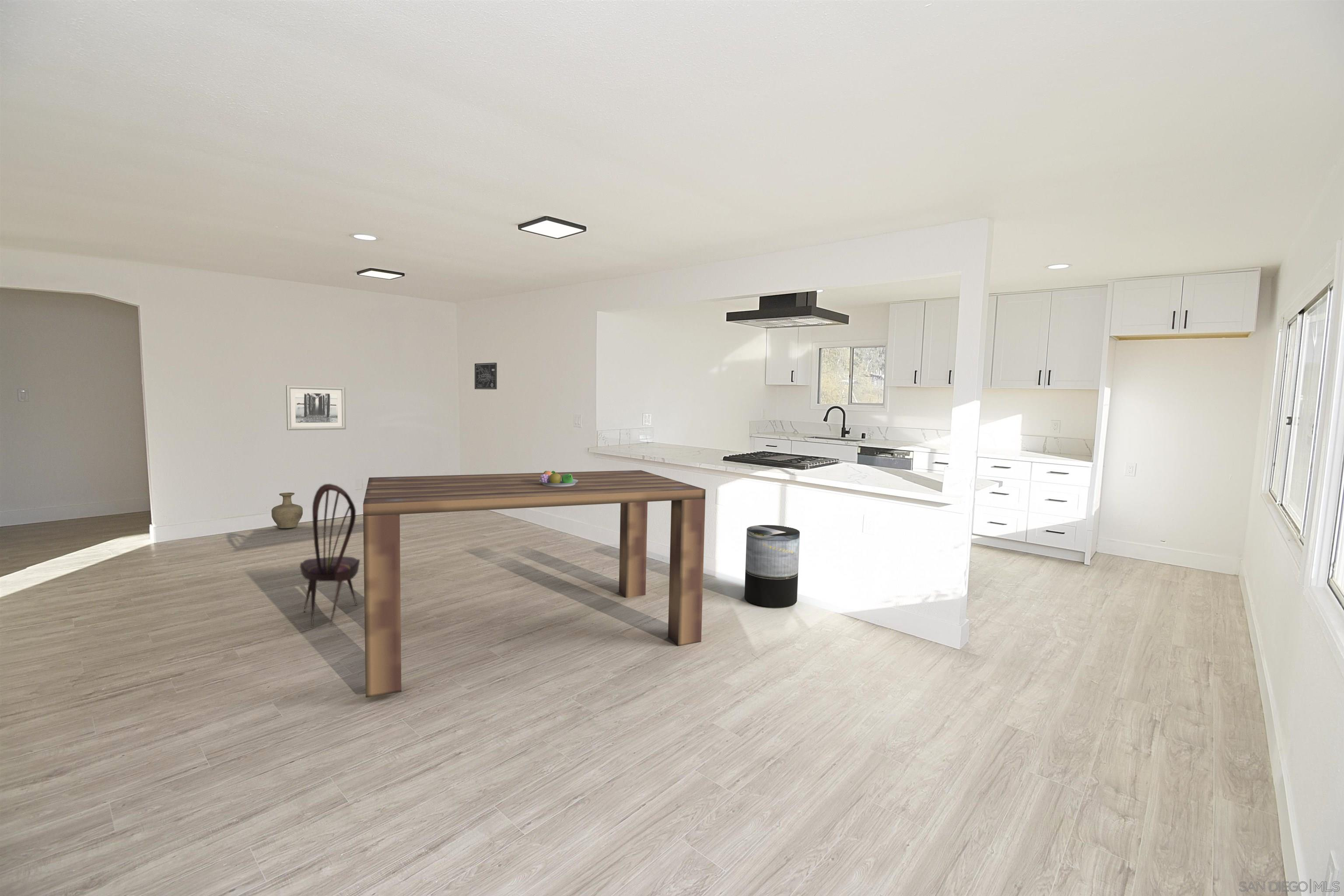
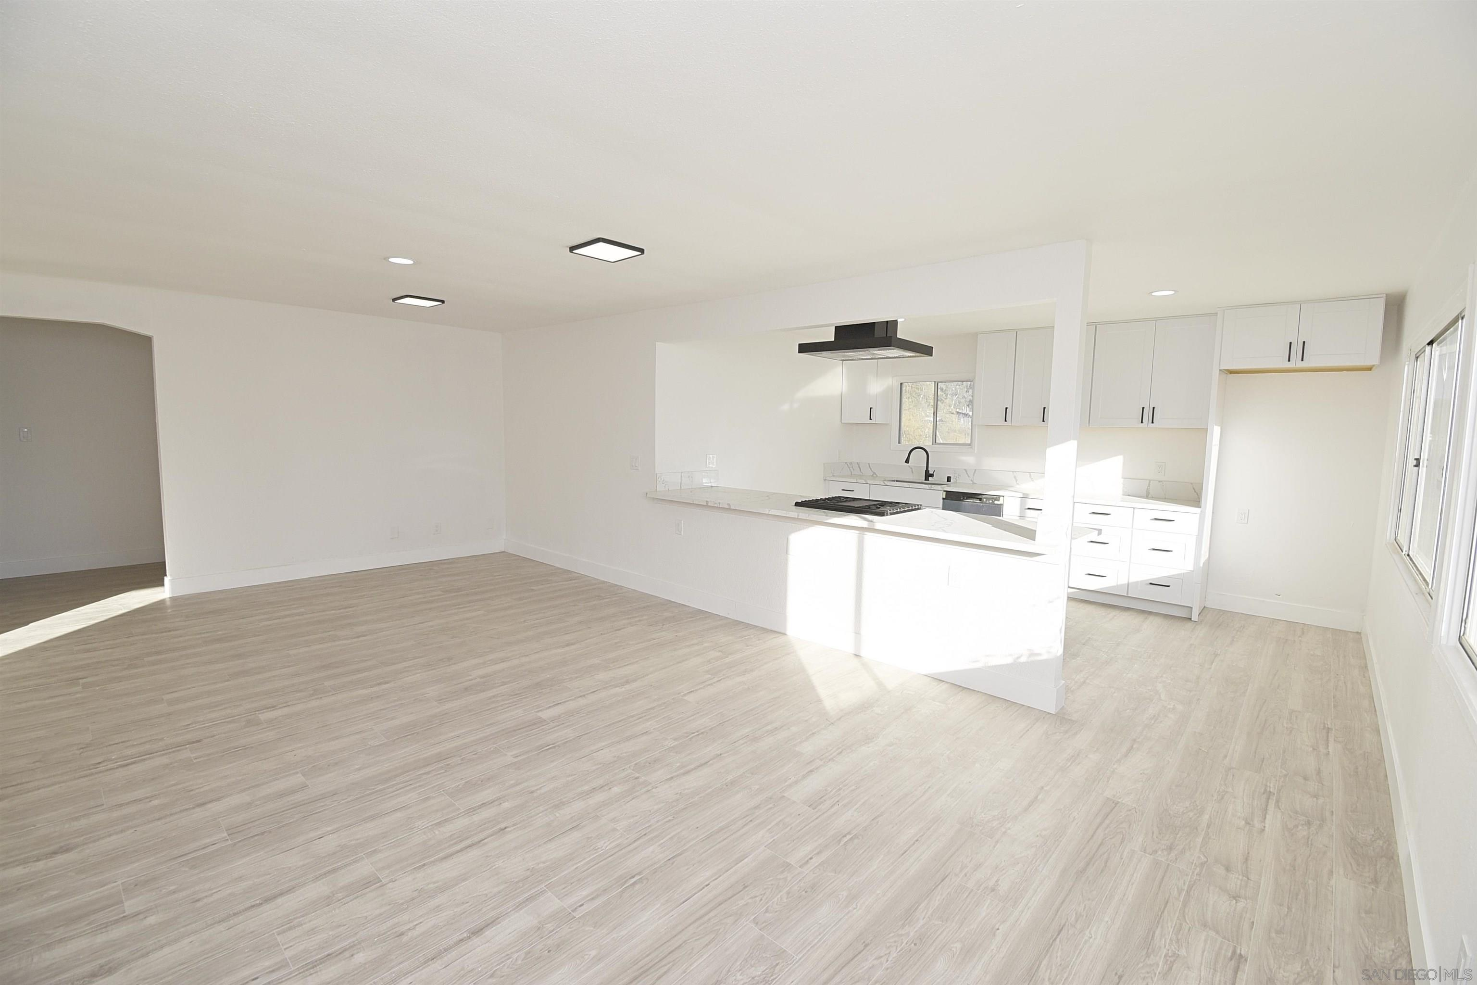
- wall art [474,362,497,390]
- fruit bowl [539,470,578,486]
- wall art [286,385,346,430]
- trash can [744,525,800,608]
- dining chair [300,483,360,628]
- vase [271,492,303,529]
- dining table [363,470,706,698]
